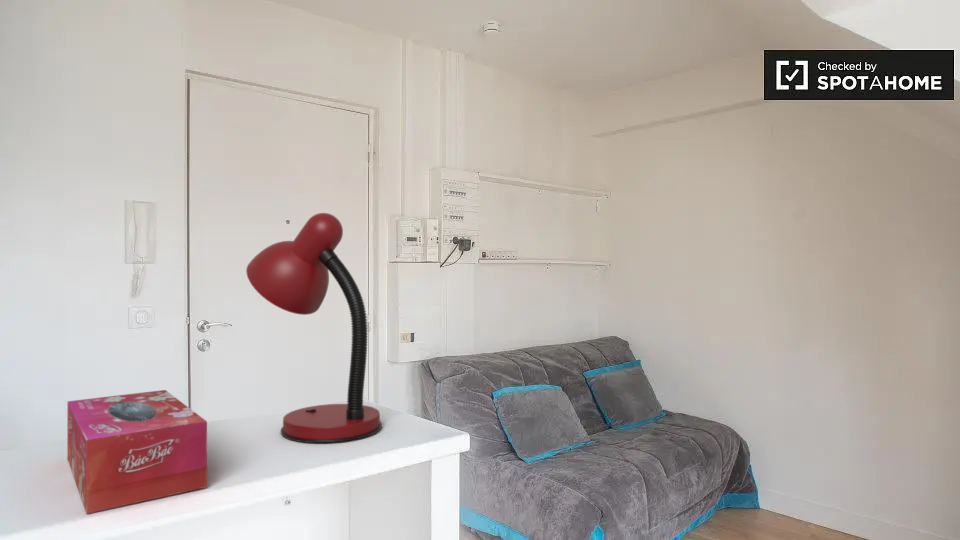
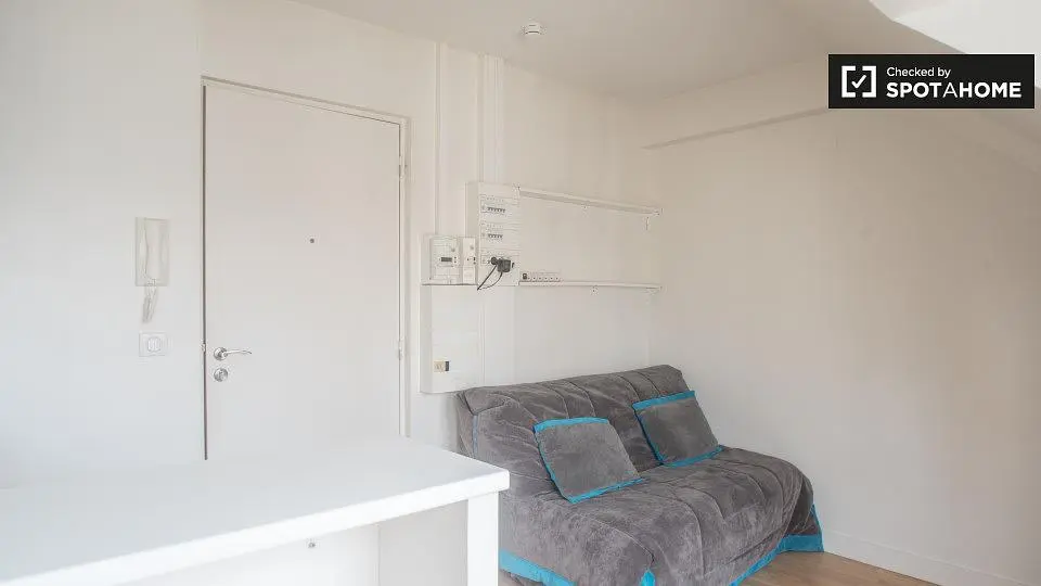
- tissue box [66,389,208,515]
- desk lamp [245,212,383,444]
